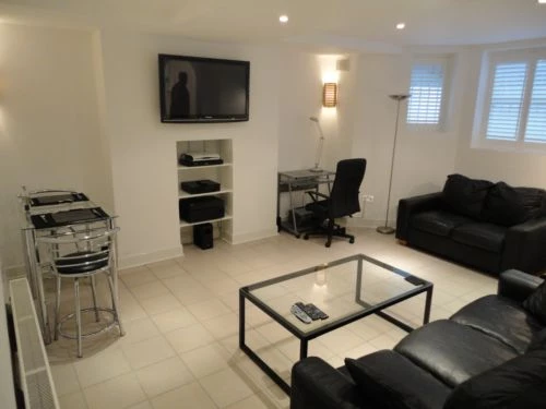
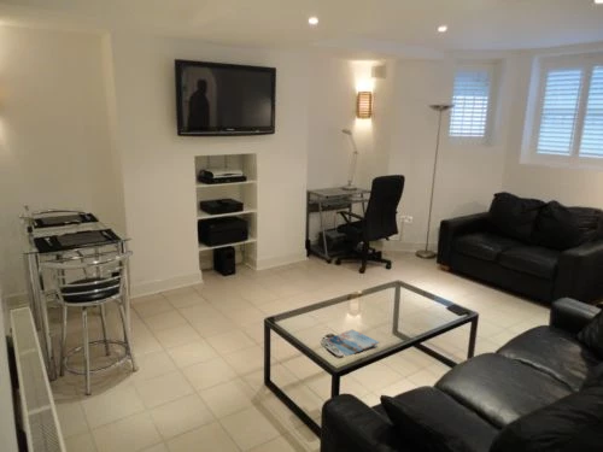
+ magazine [324,328,380,357]
